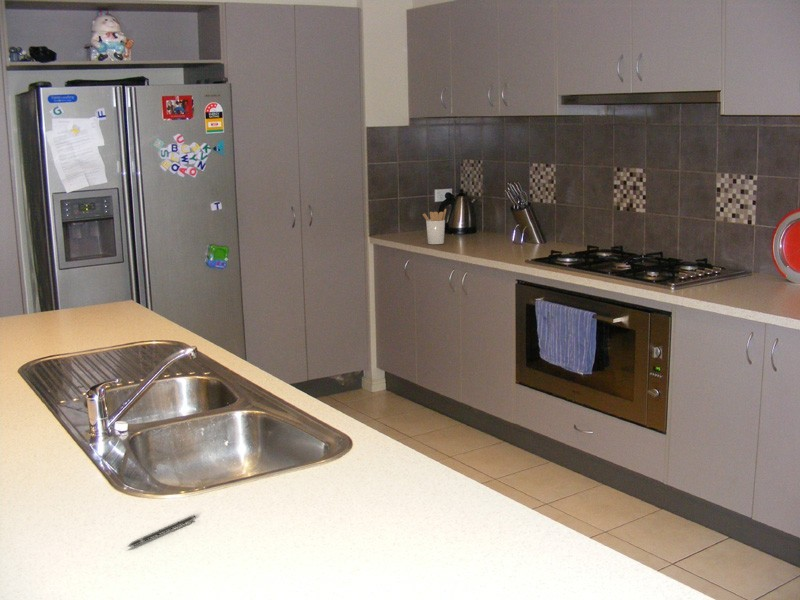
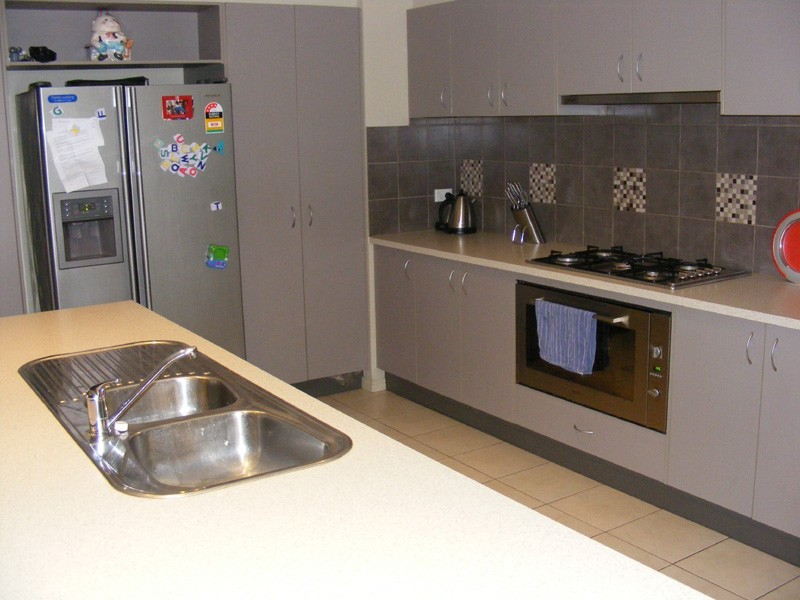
- utensil holder [422,208,447,245]
- pen [126,514,197,548]
